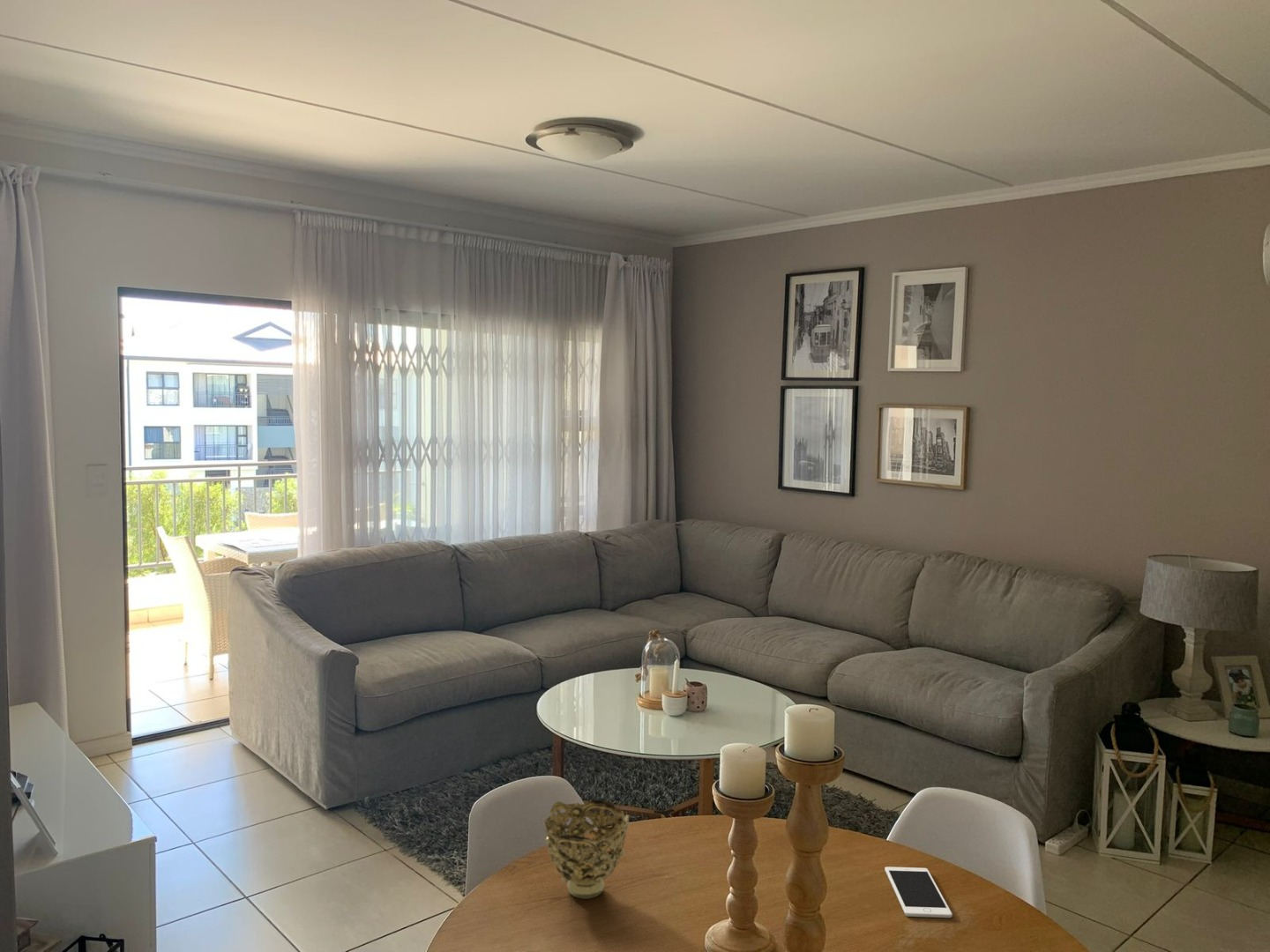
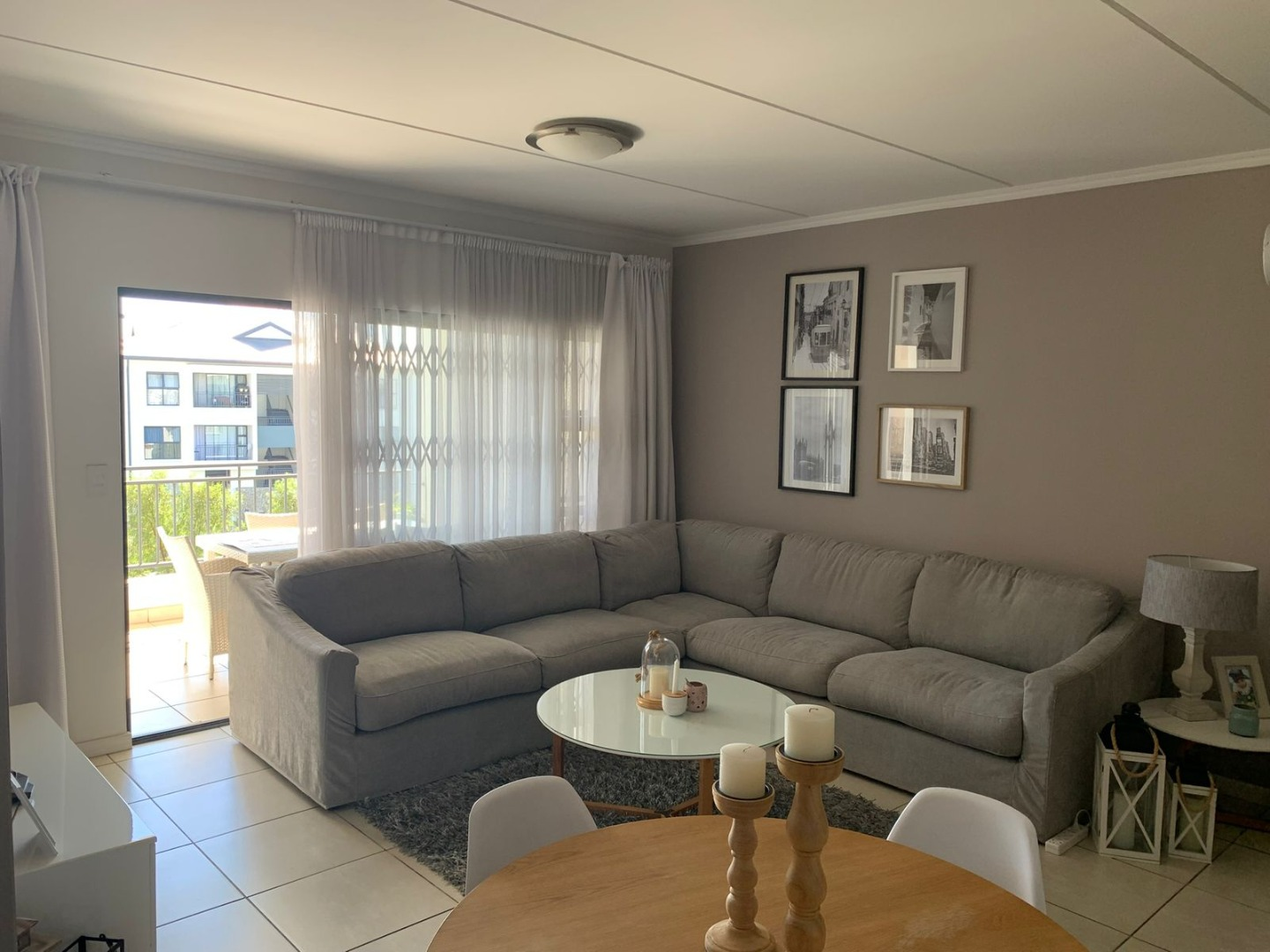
- cell phone [884,866,953,919]
- decorative bowl [542,800,631,900]
